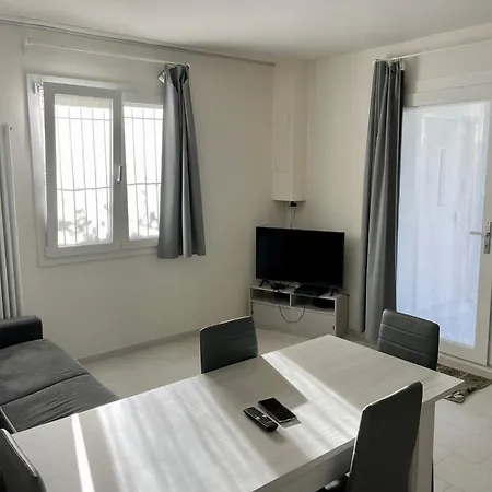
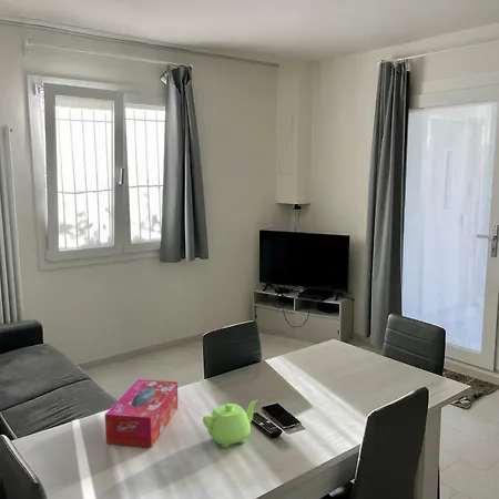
+ tissue box [104,378,179,448]
+ teapot [202,398,258,449]
